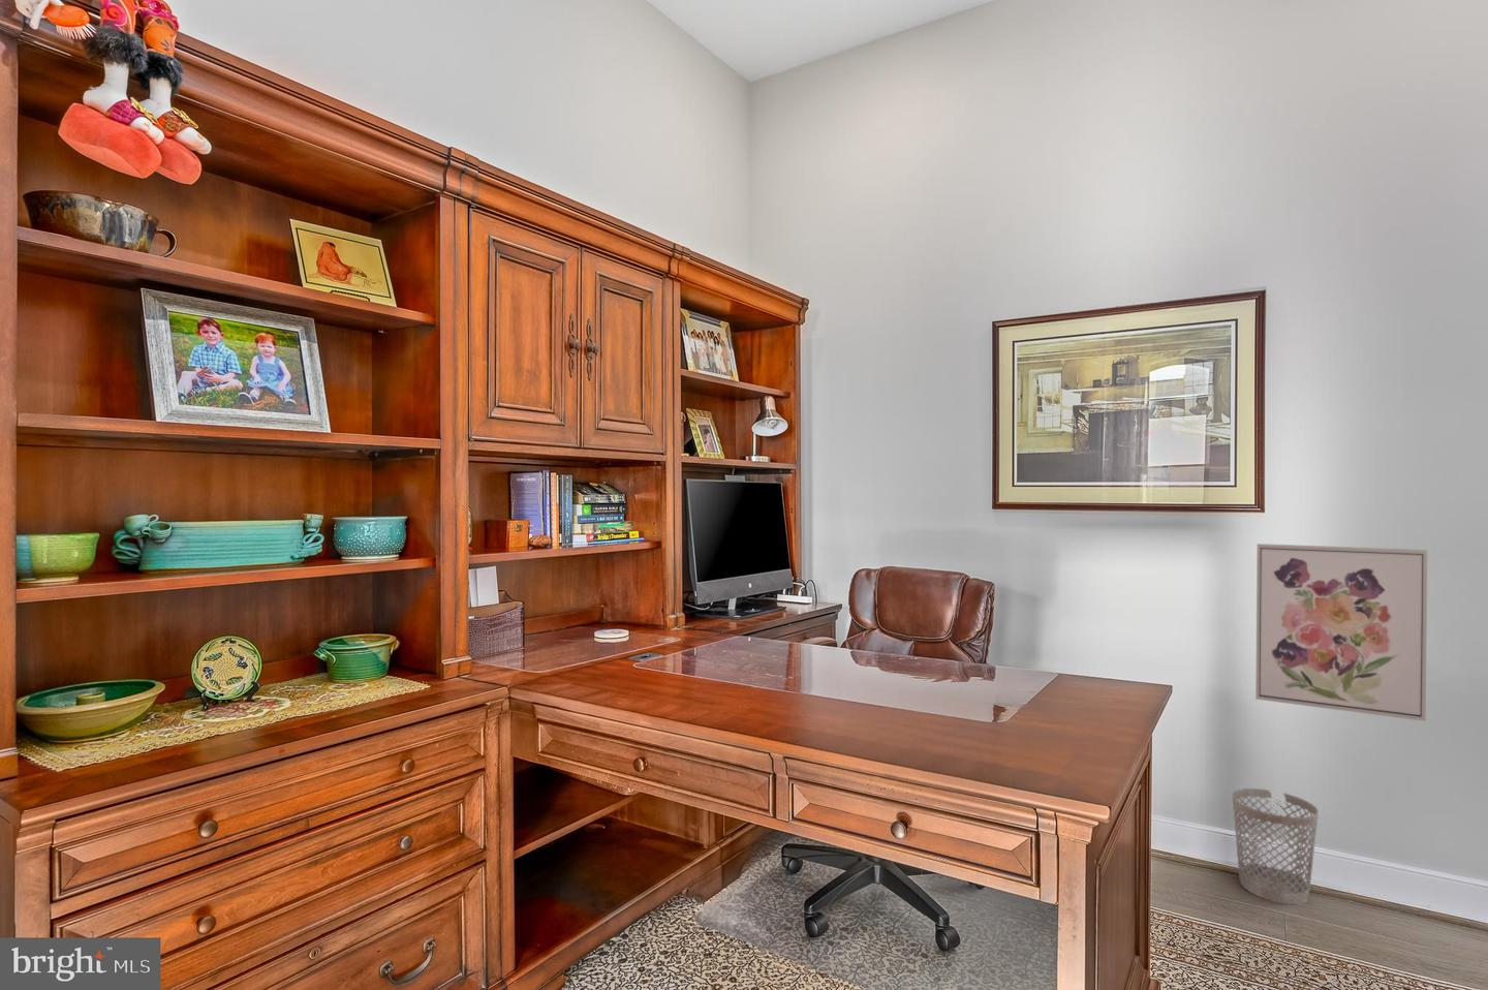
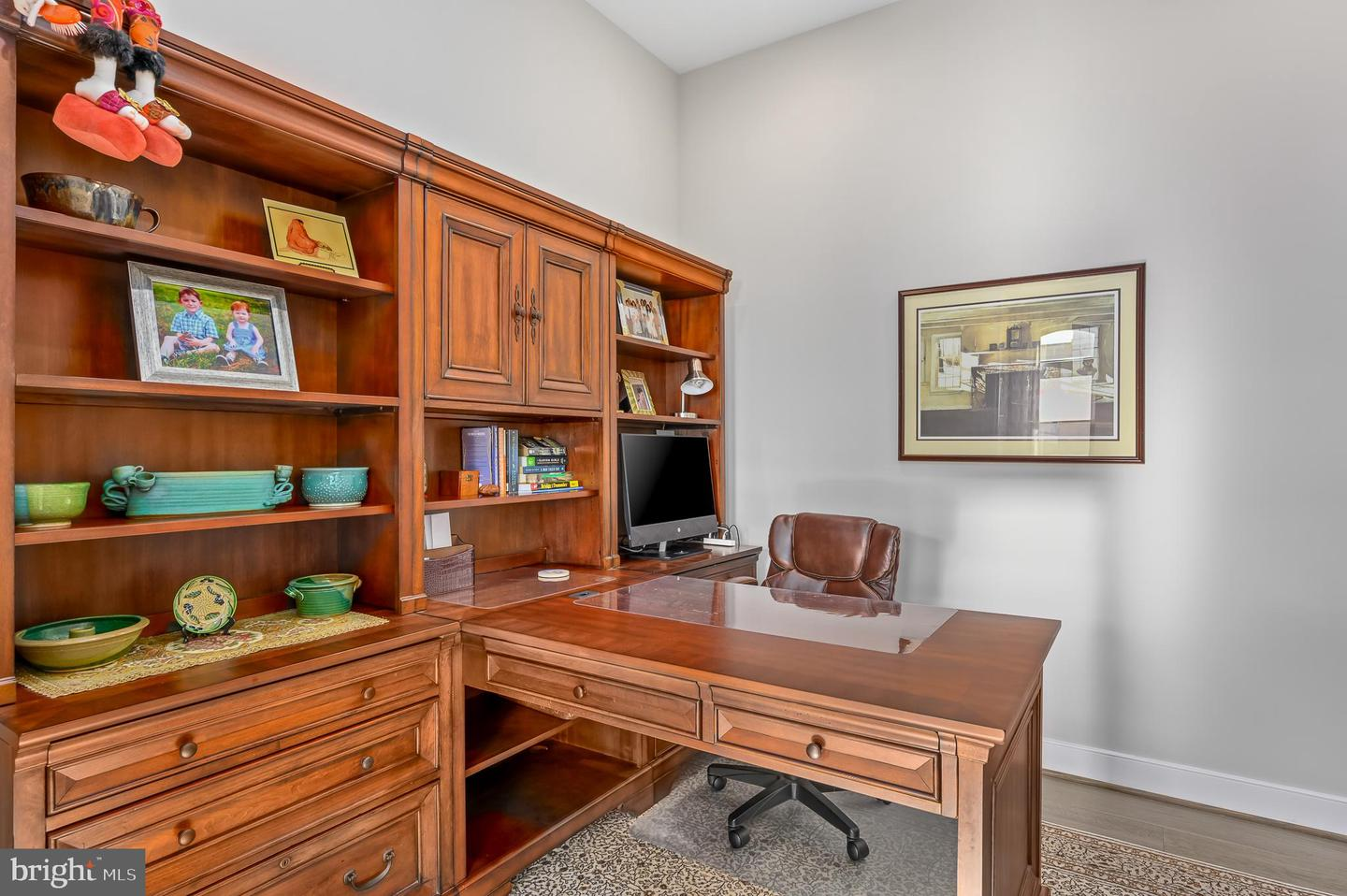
- wall art [1255,543,1428,723]
- wastebasket [1231,788,1320,905]
